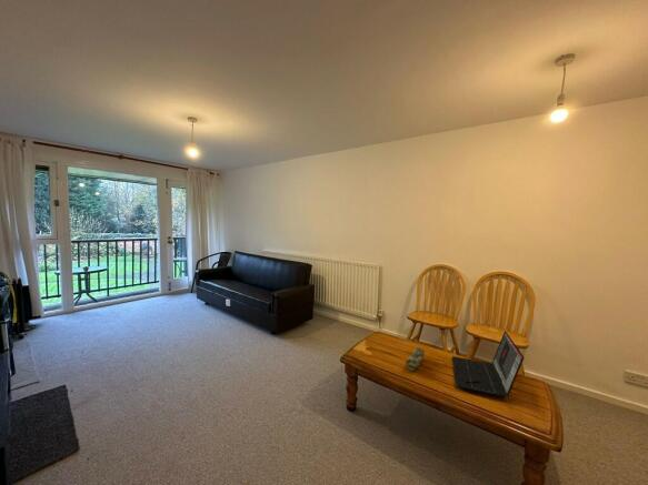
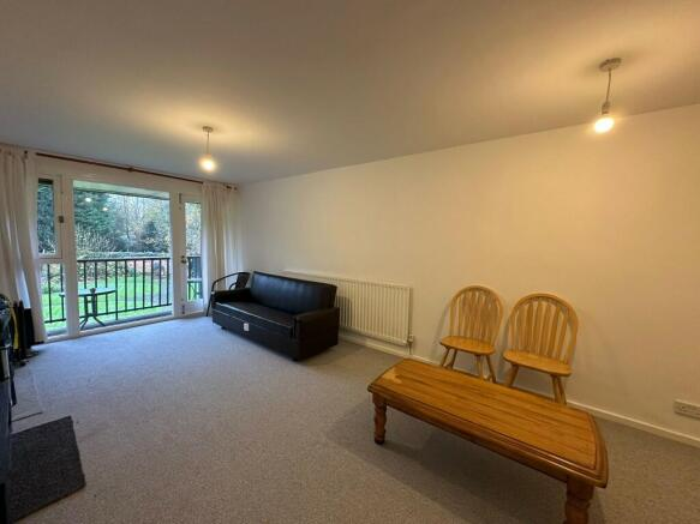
- pencil case [405,346,426,372]
- laptop [451,331,525,398]
